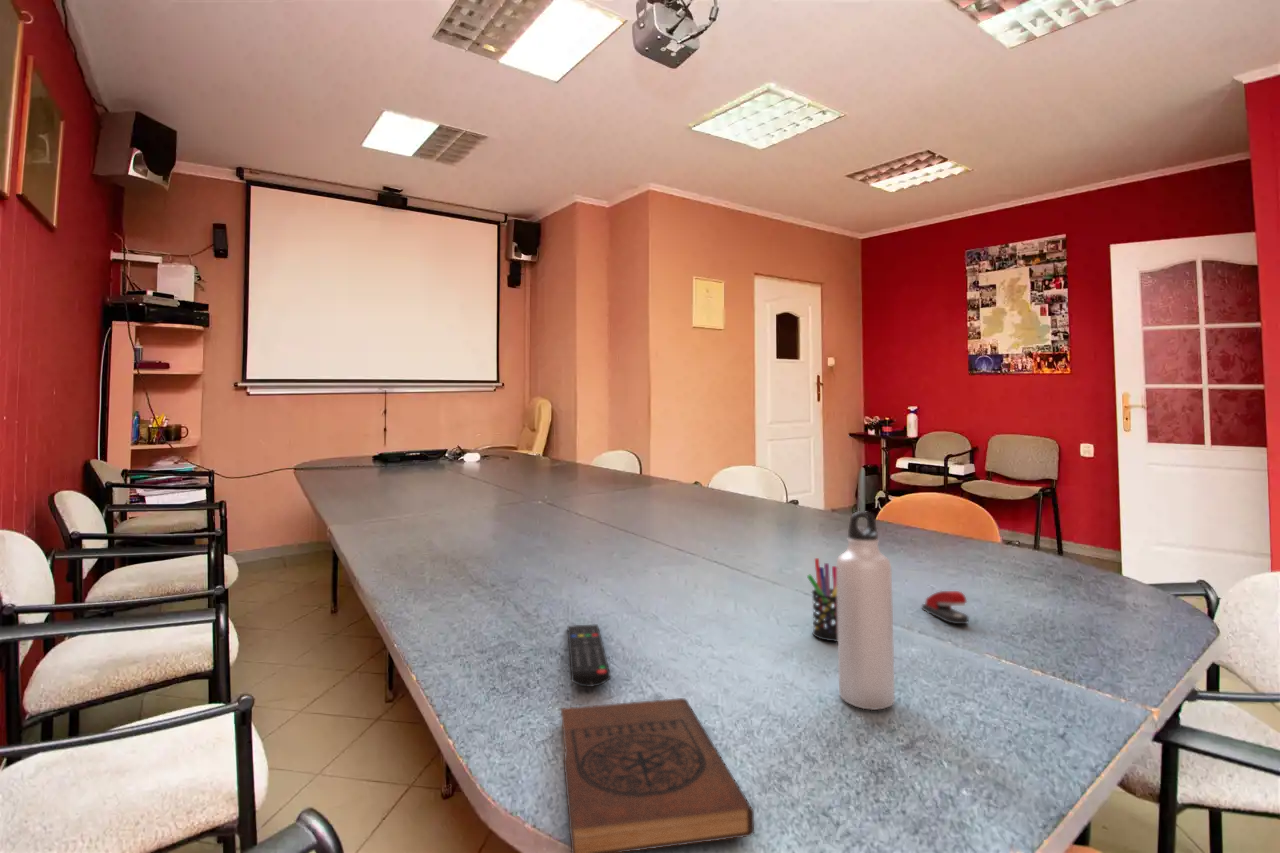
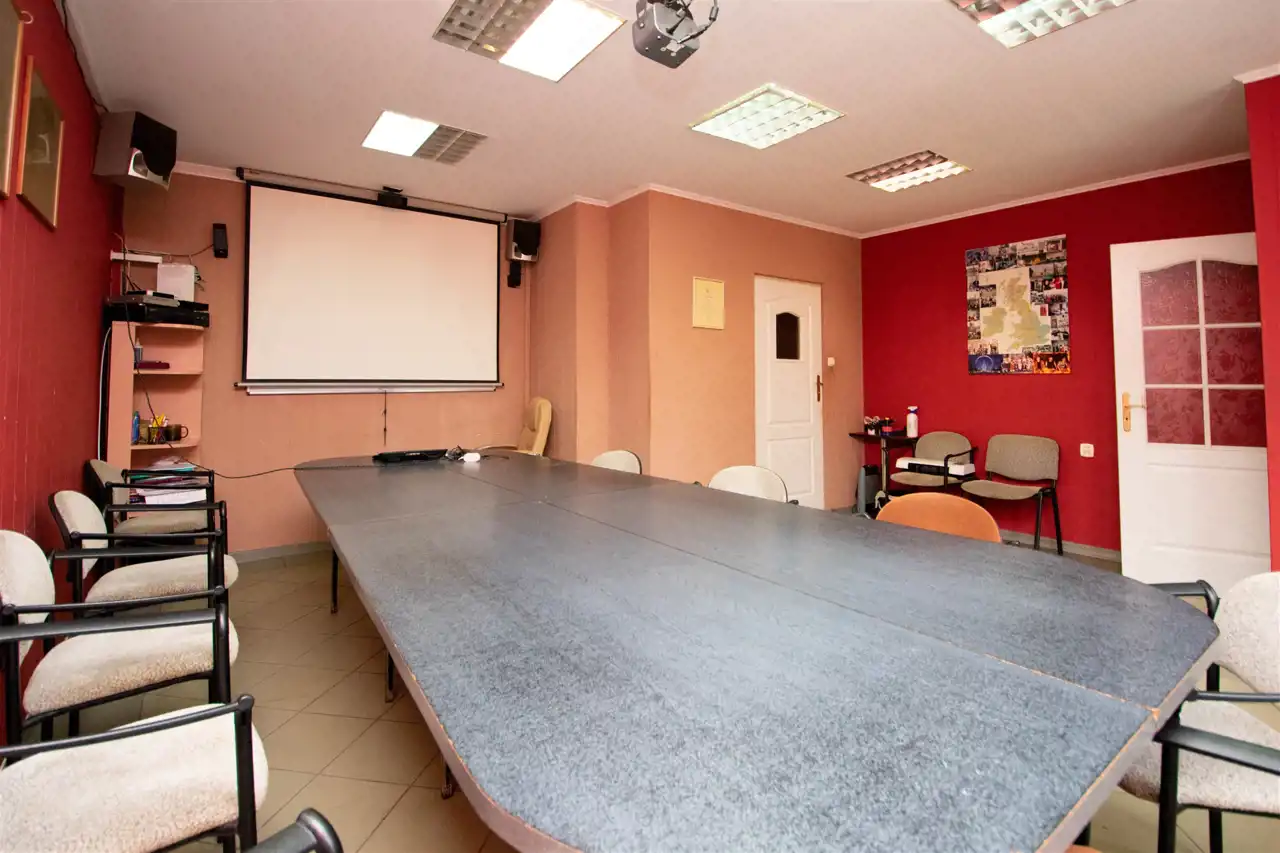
- stapler [921,590,969,625]
- water bottle [836,510,895,711]
- pen holder [806,557,838,642]
- remote control [567,623,611,688]
- book [560,697,755,853]
